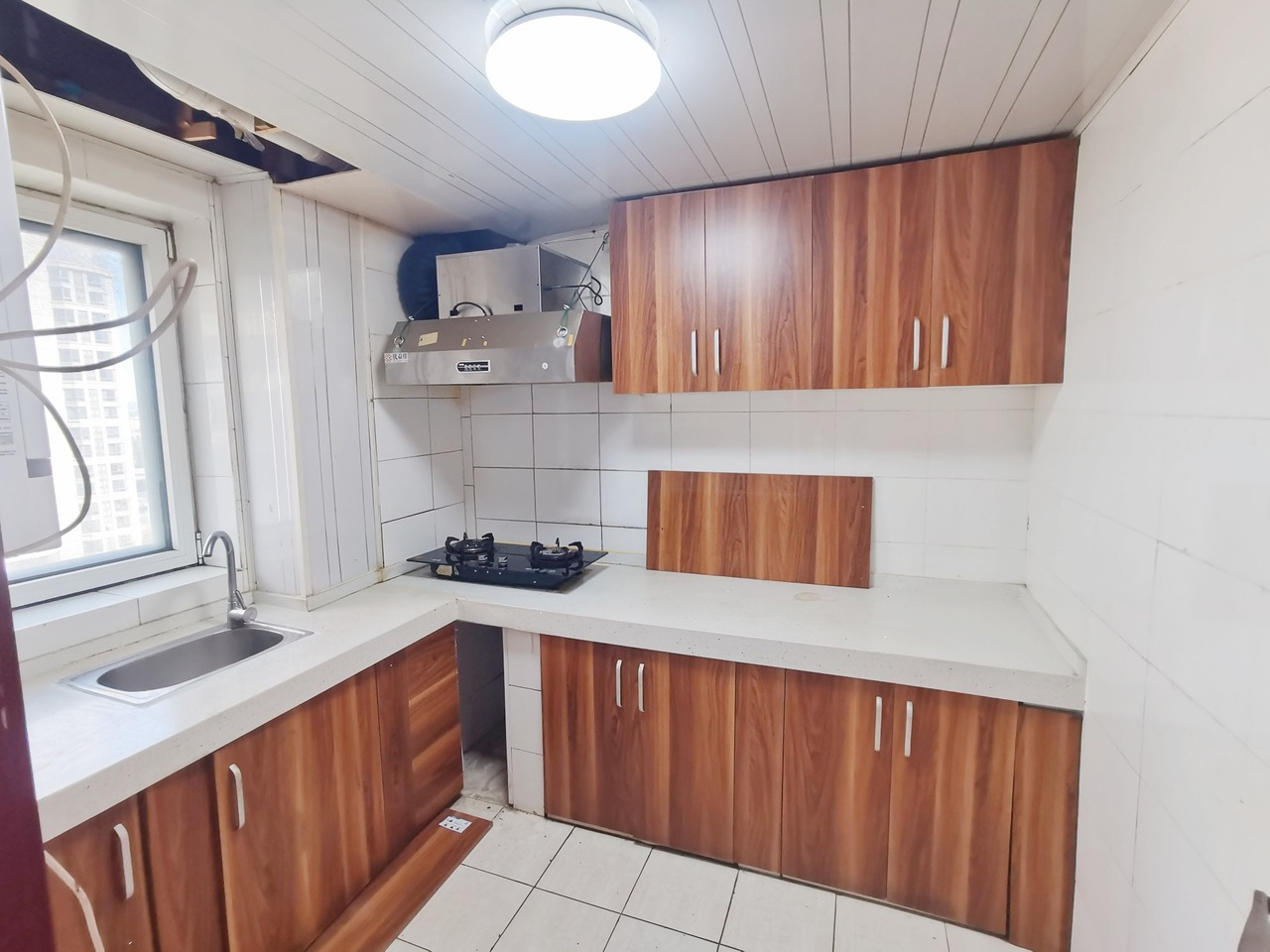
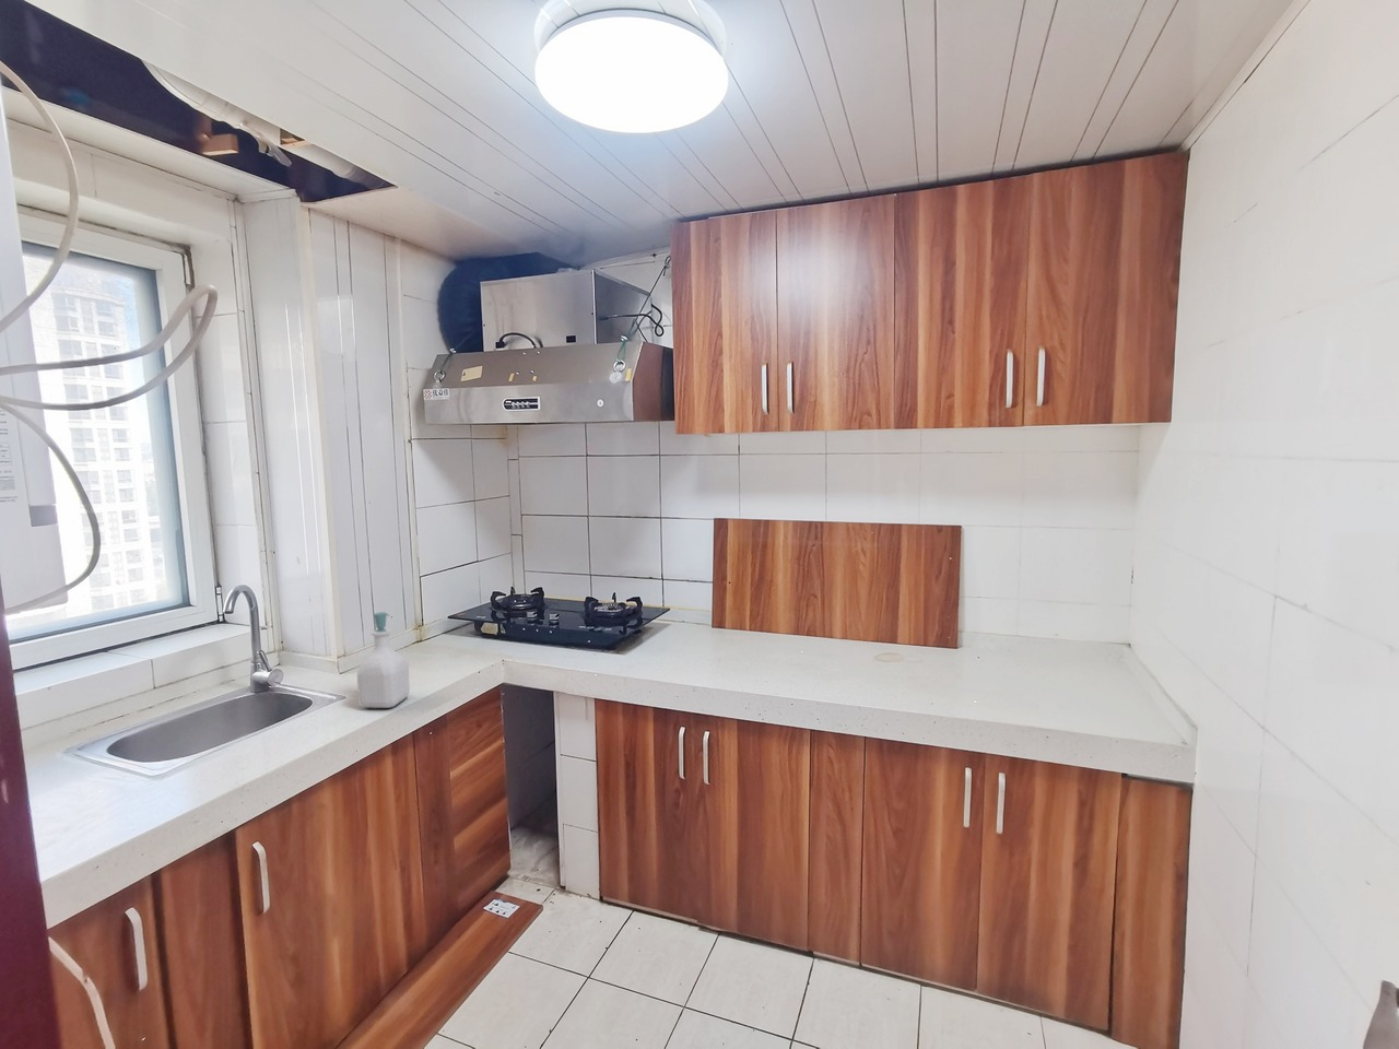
+ soap bottle [356,610,411,710]
